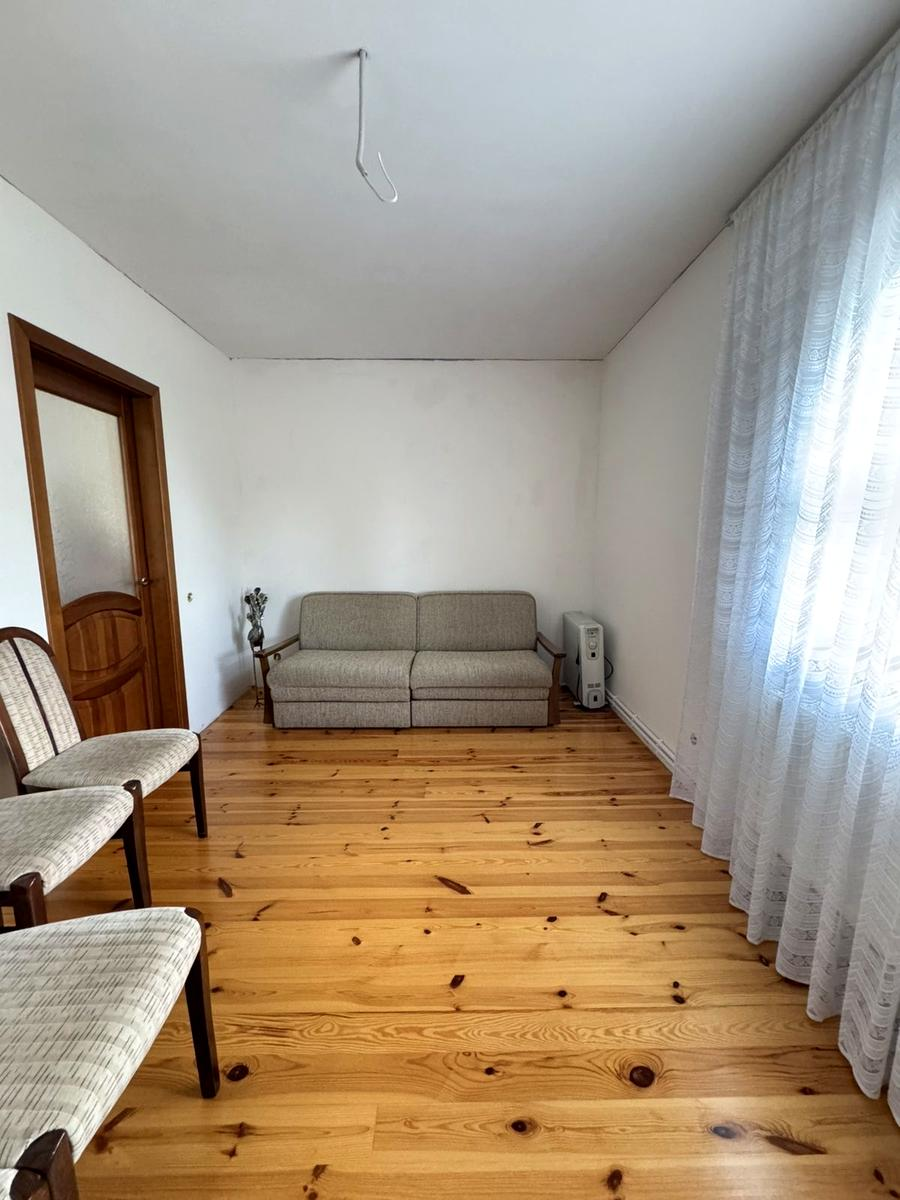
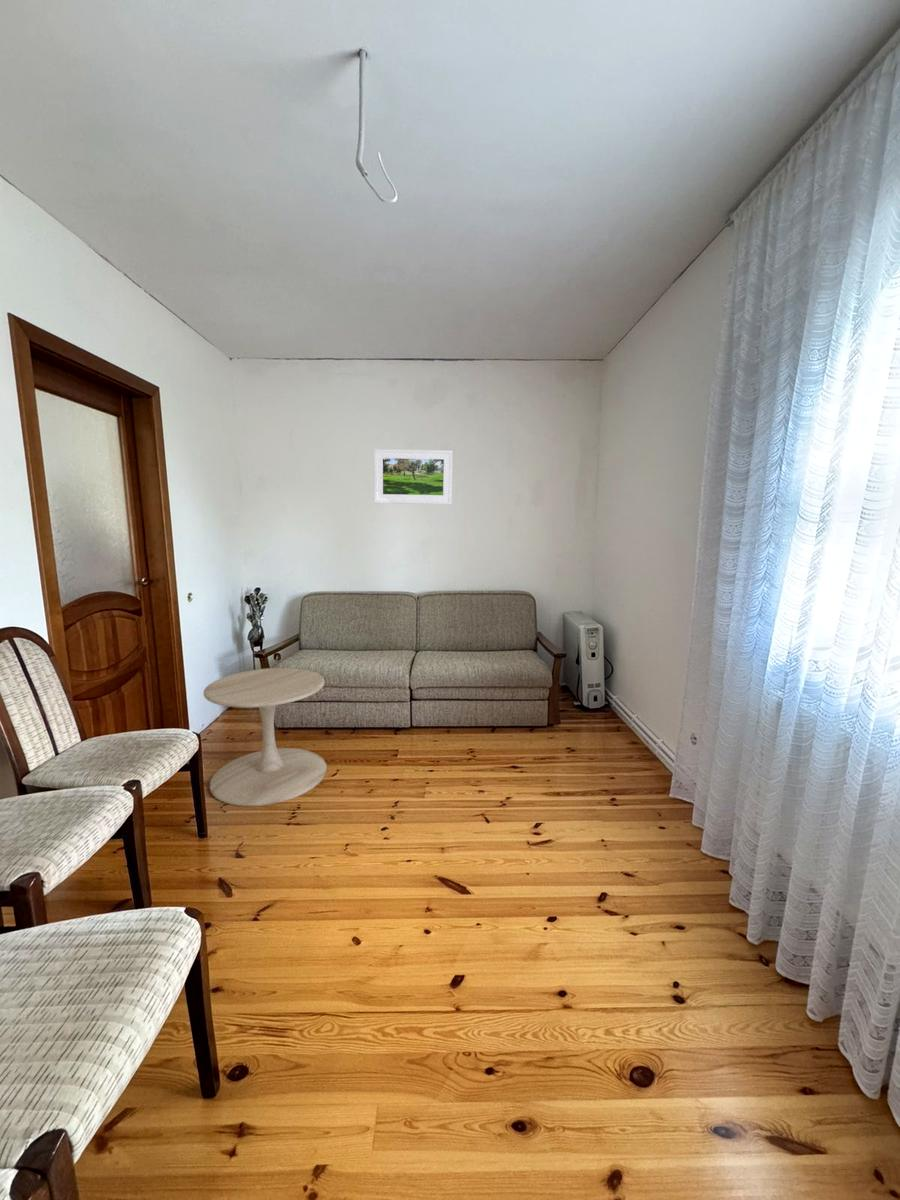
+ side table [202,667,328,807]
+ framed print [373,448,454,505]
